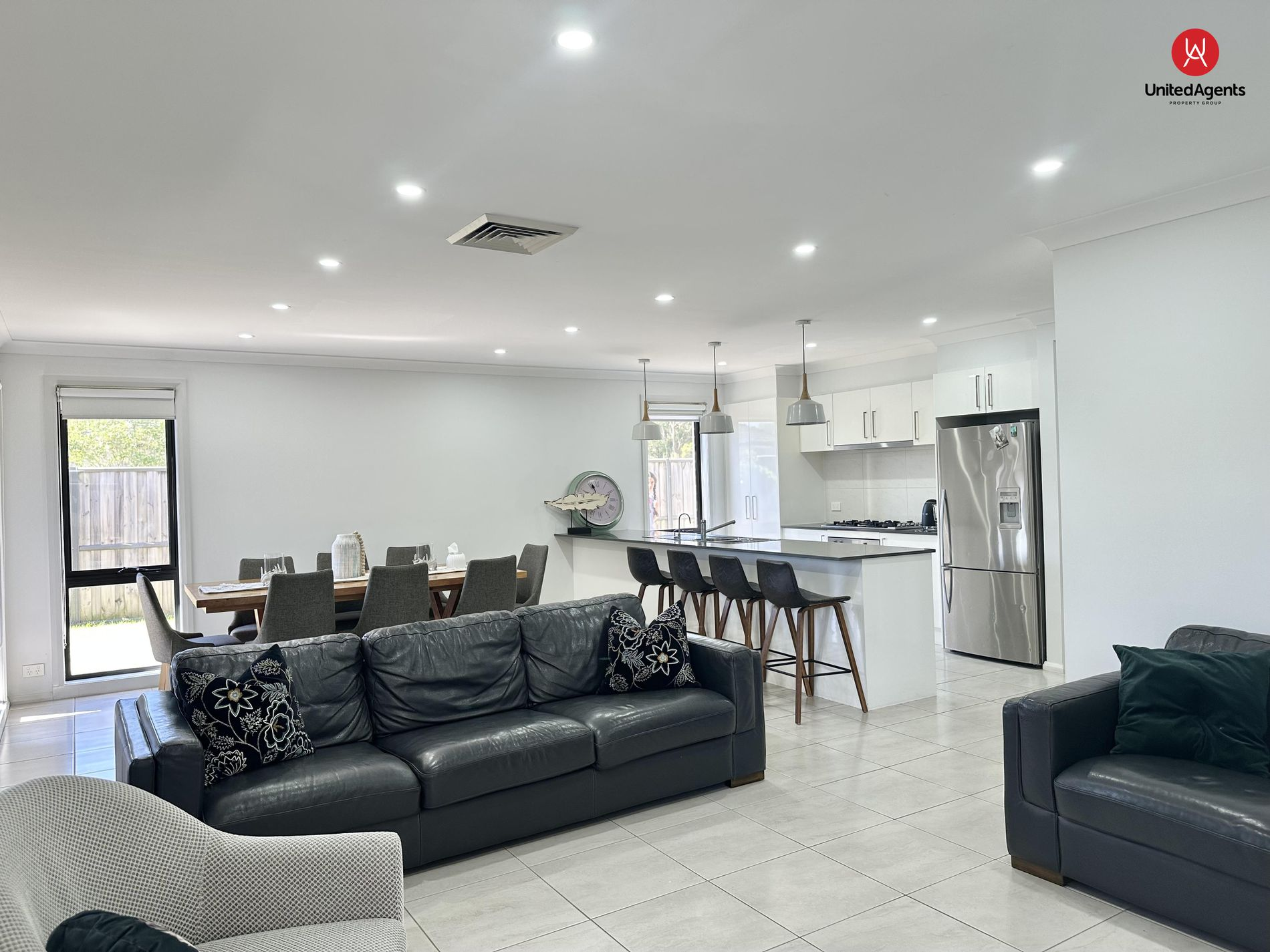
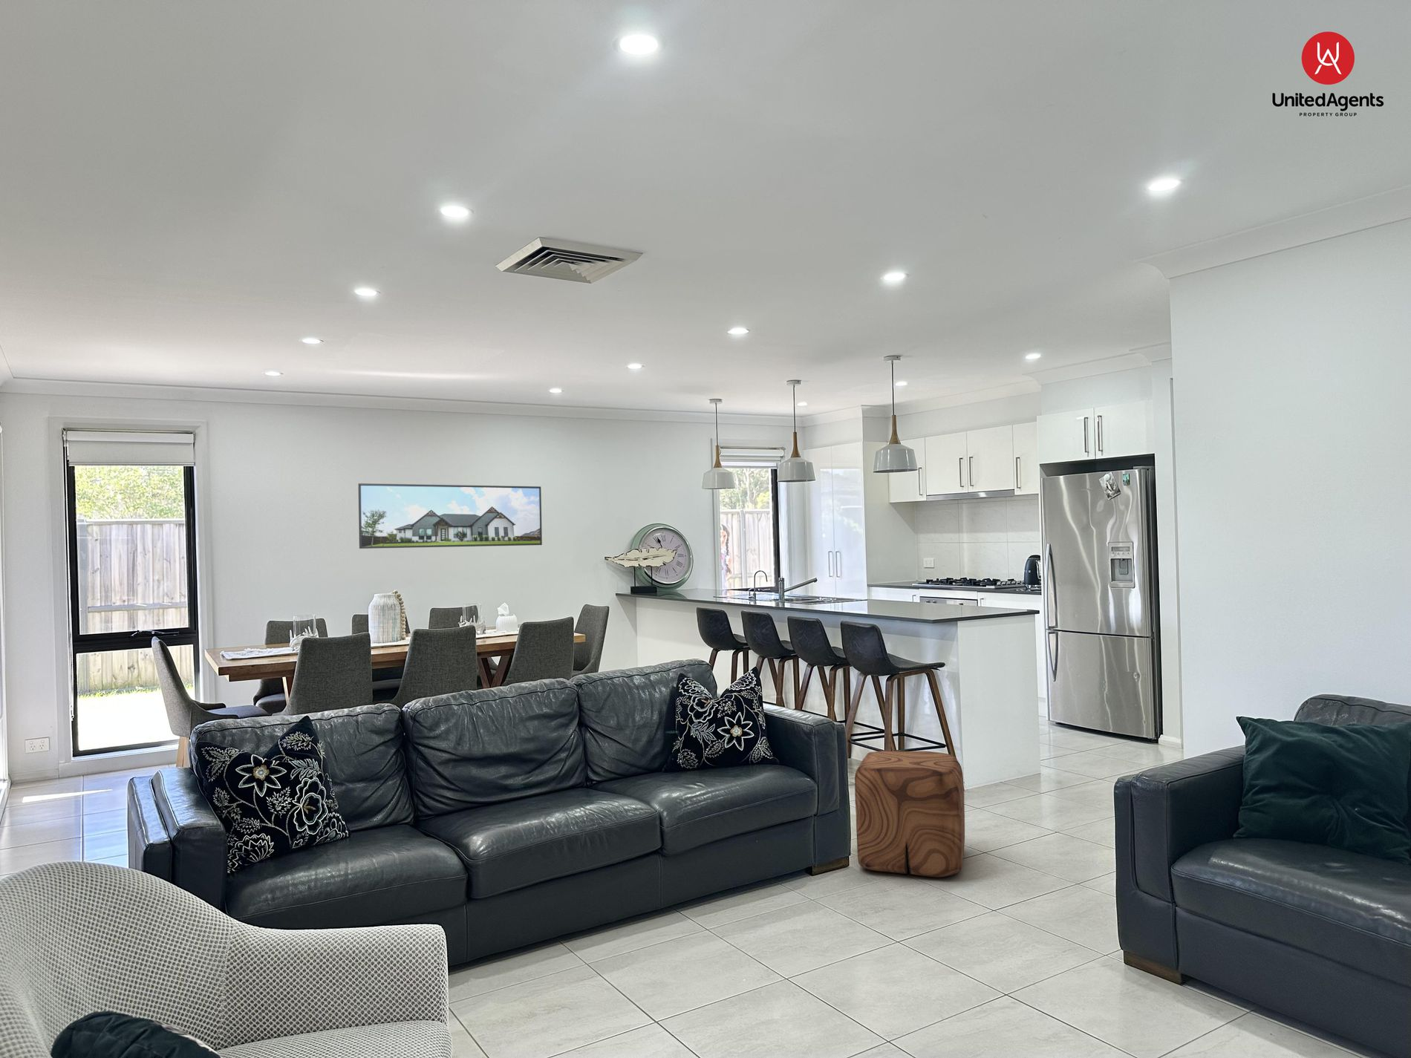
+ ottoman [854,750,965,878]
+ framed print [358,482,543,549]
